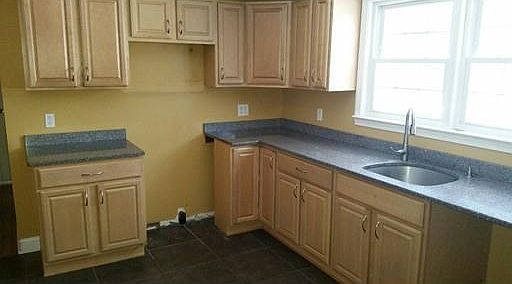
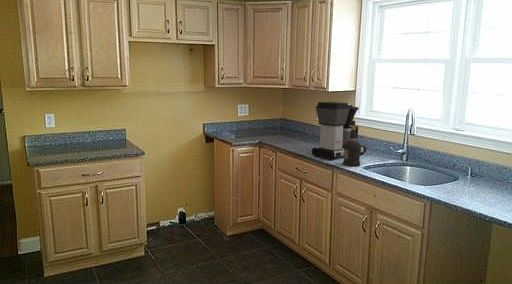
+ coffee maker [311,101,367,161]
+ liquor bottle [342,120,362,167]
